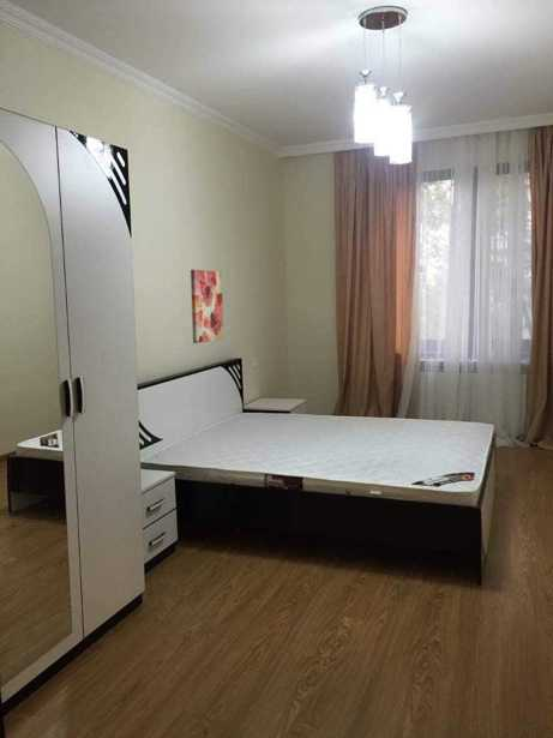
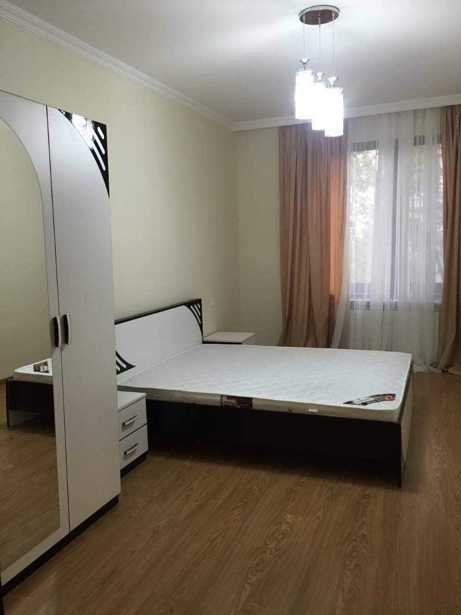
- wall art [190,269,224,344]
